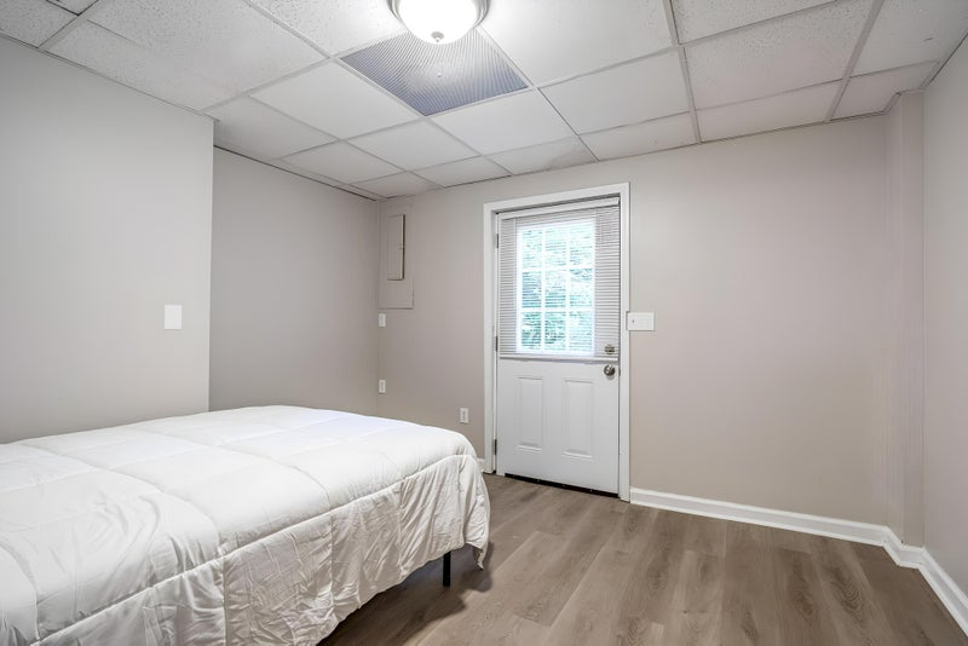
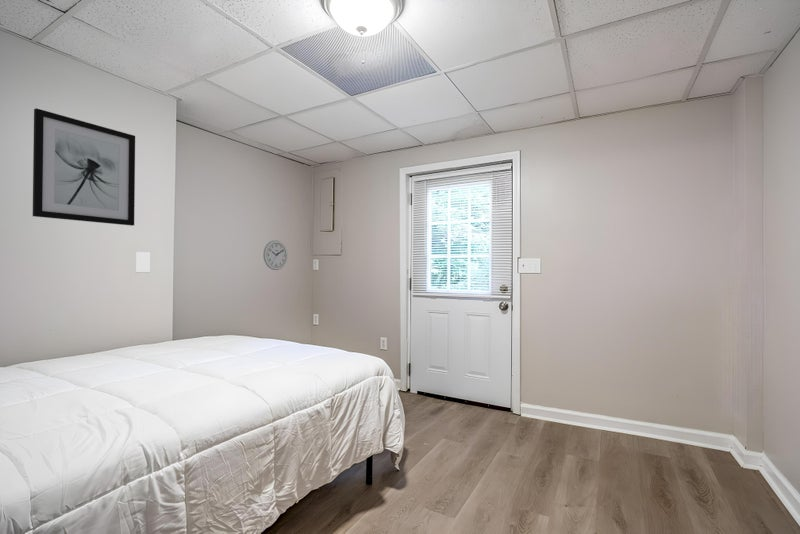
+ wall art [32,107,136,227]
+ wall clock [262,239,288,271]
